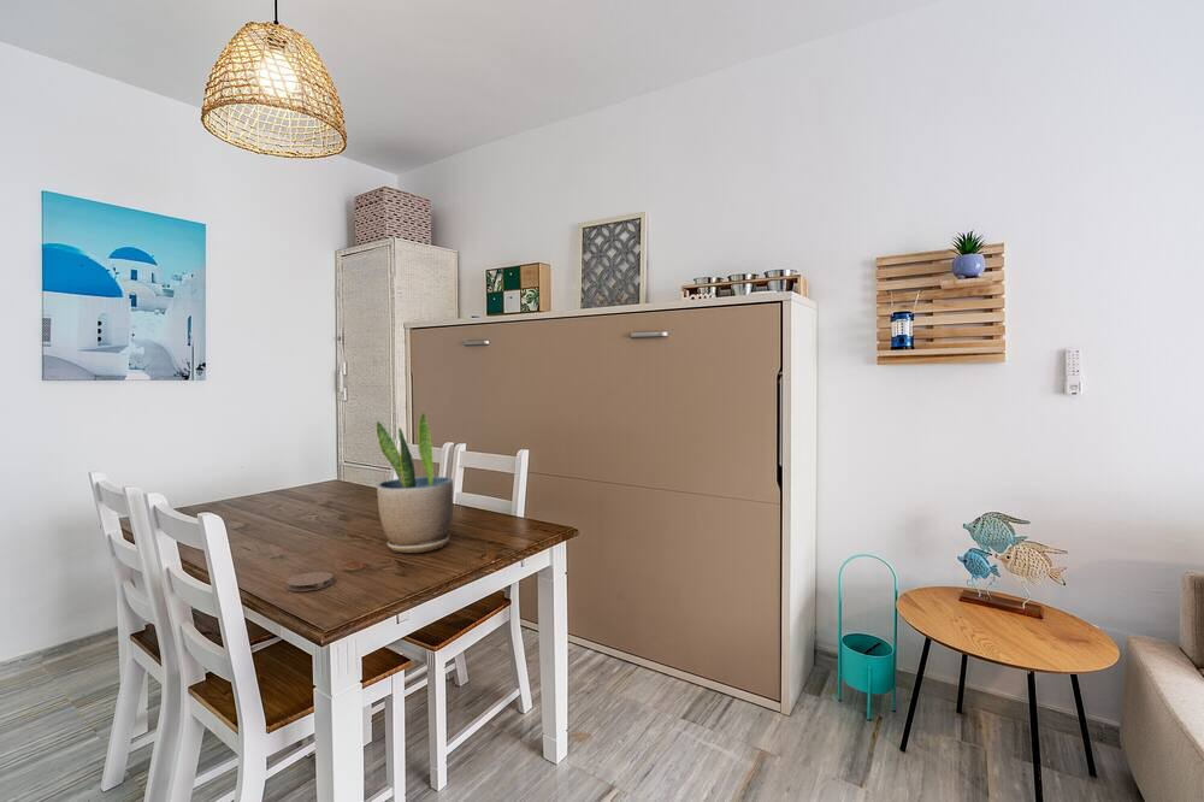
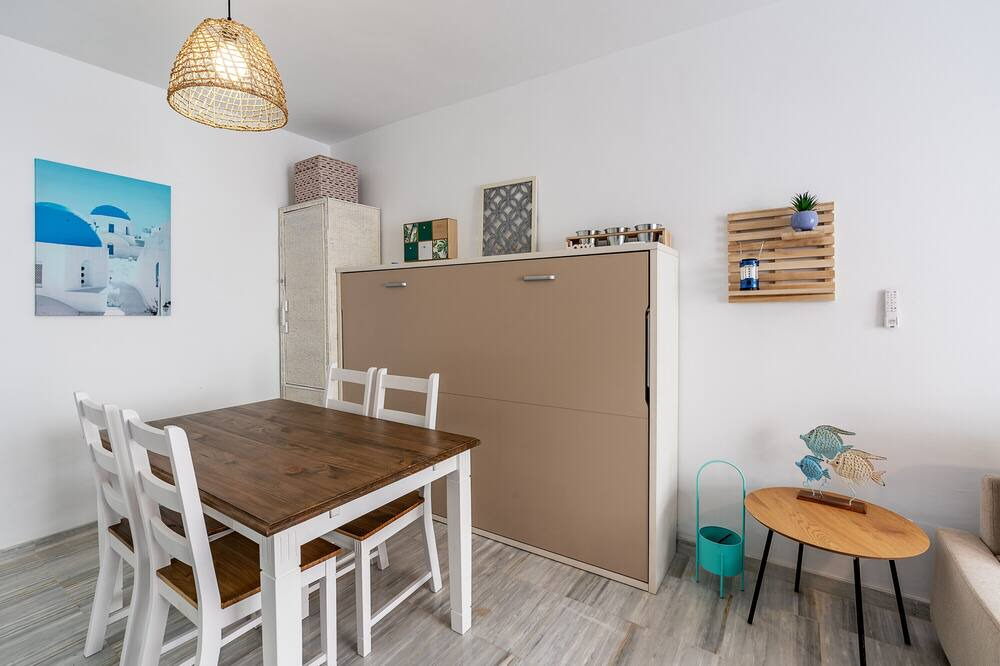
- potted plant [374,412,454,554]
- coaster [285,571,334,592]
